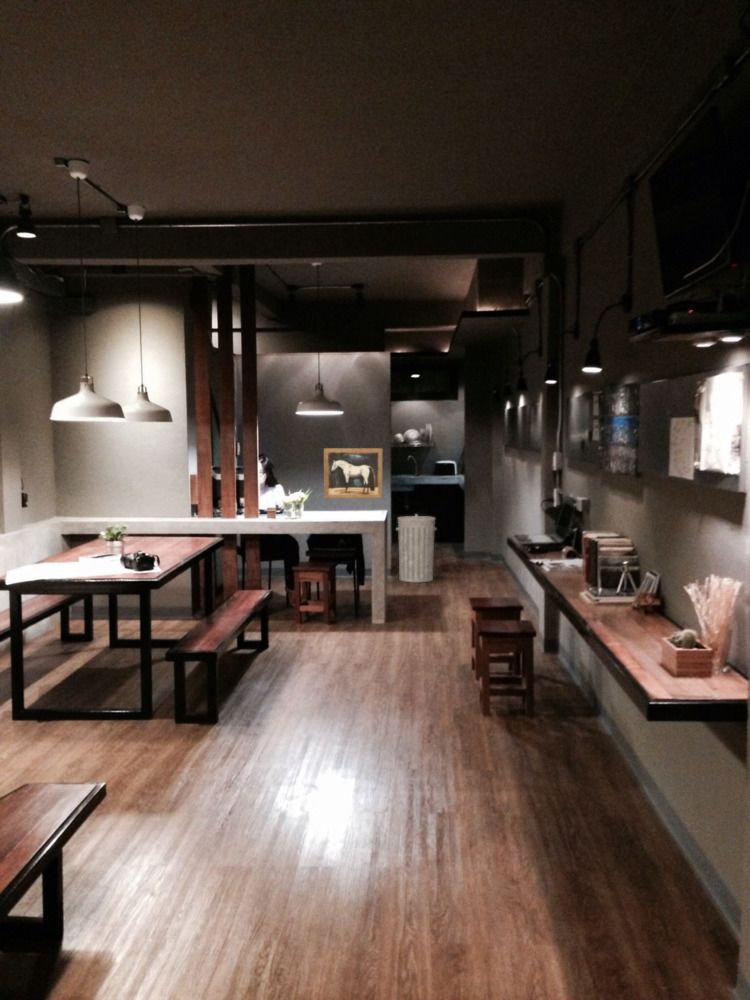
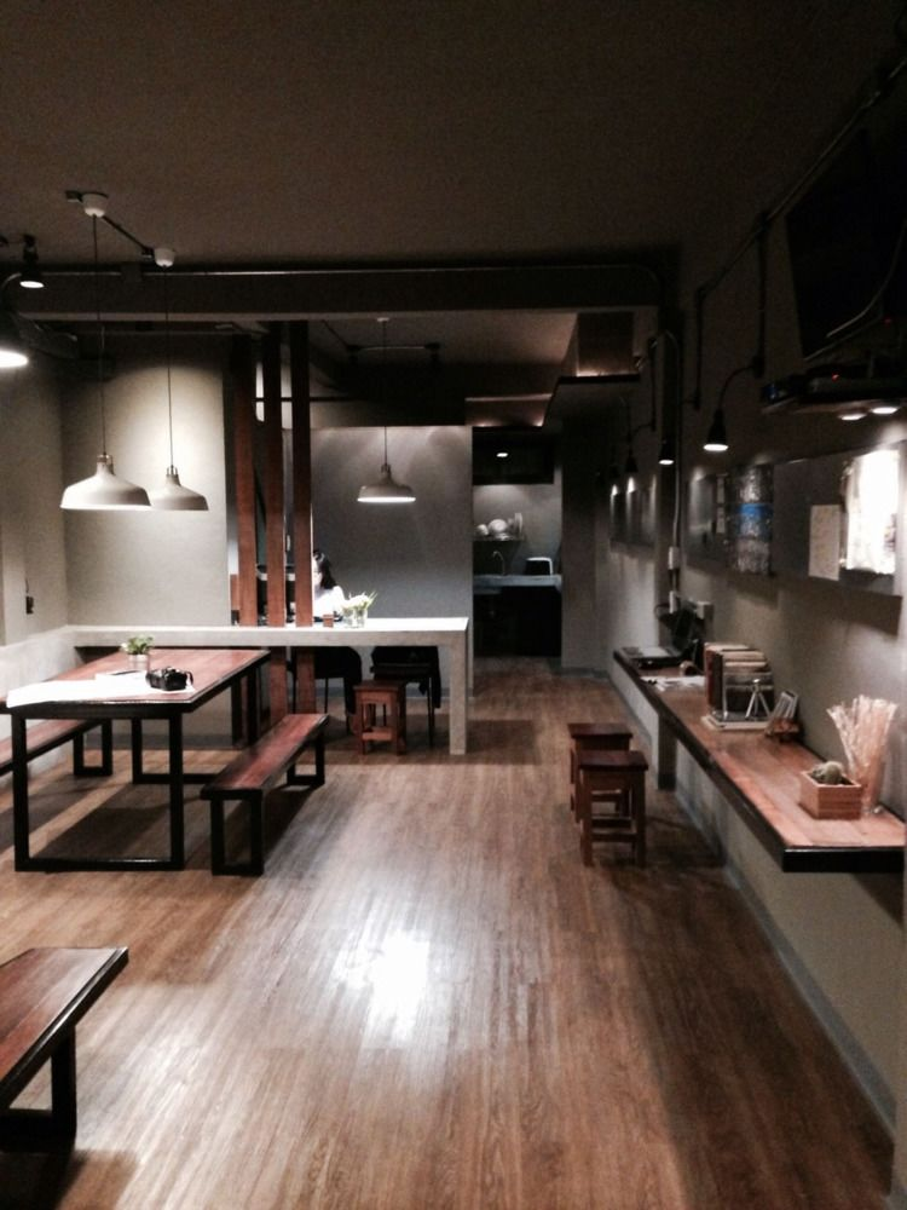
- wall art [323,447,383,499]
- trash can [395,513,437,583]
